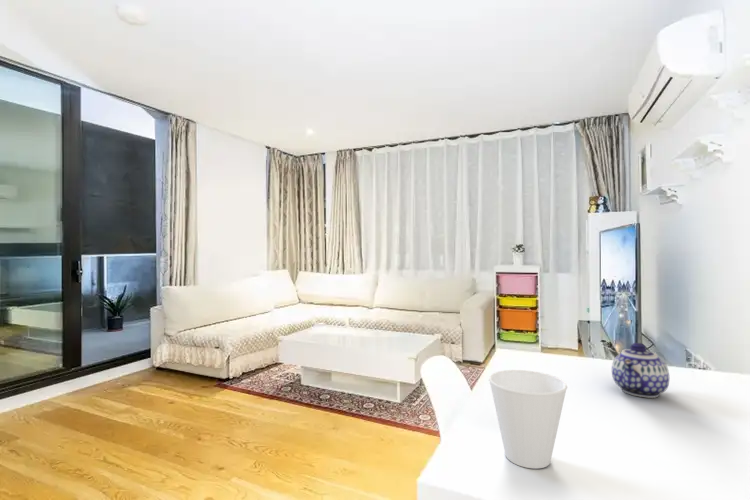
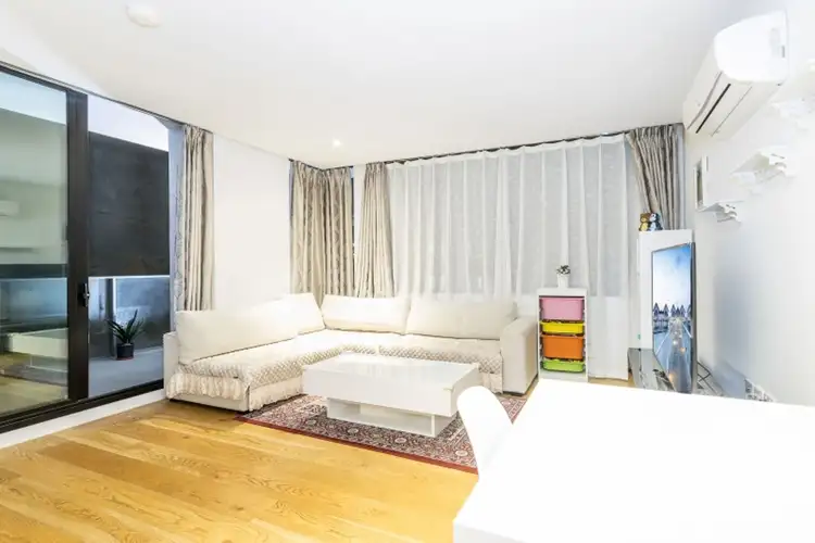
- cup [488,369,568,470]
- teapot [611,342,670,399]
